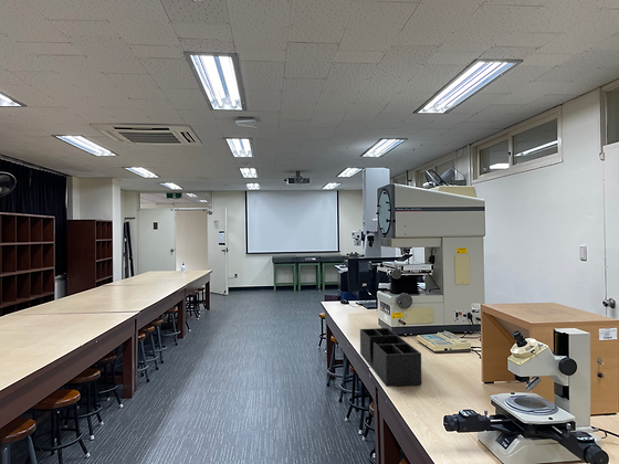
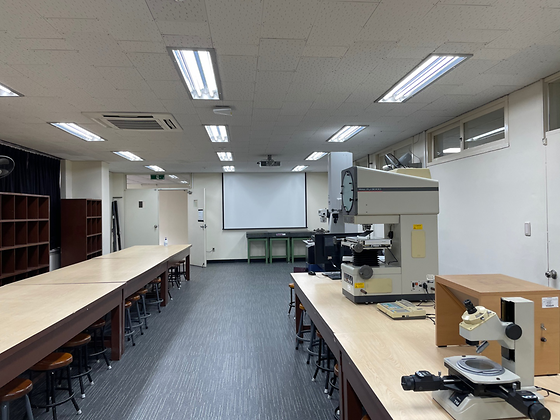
- desk organizer [359,327,422,388]
